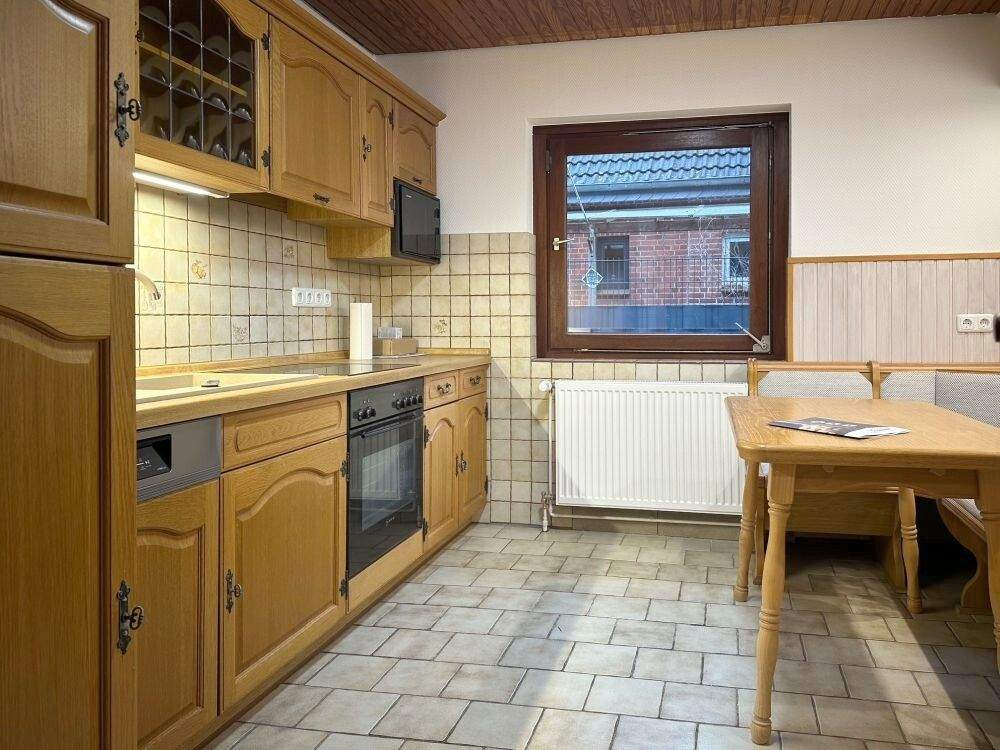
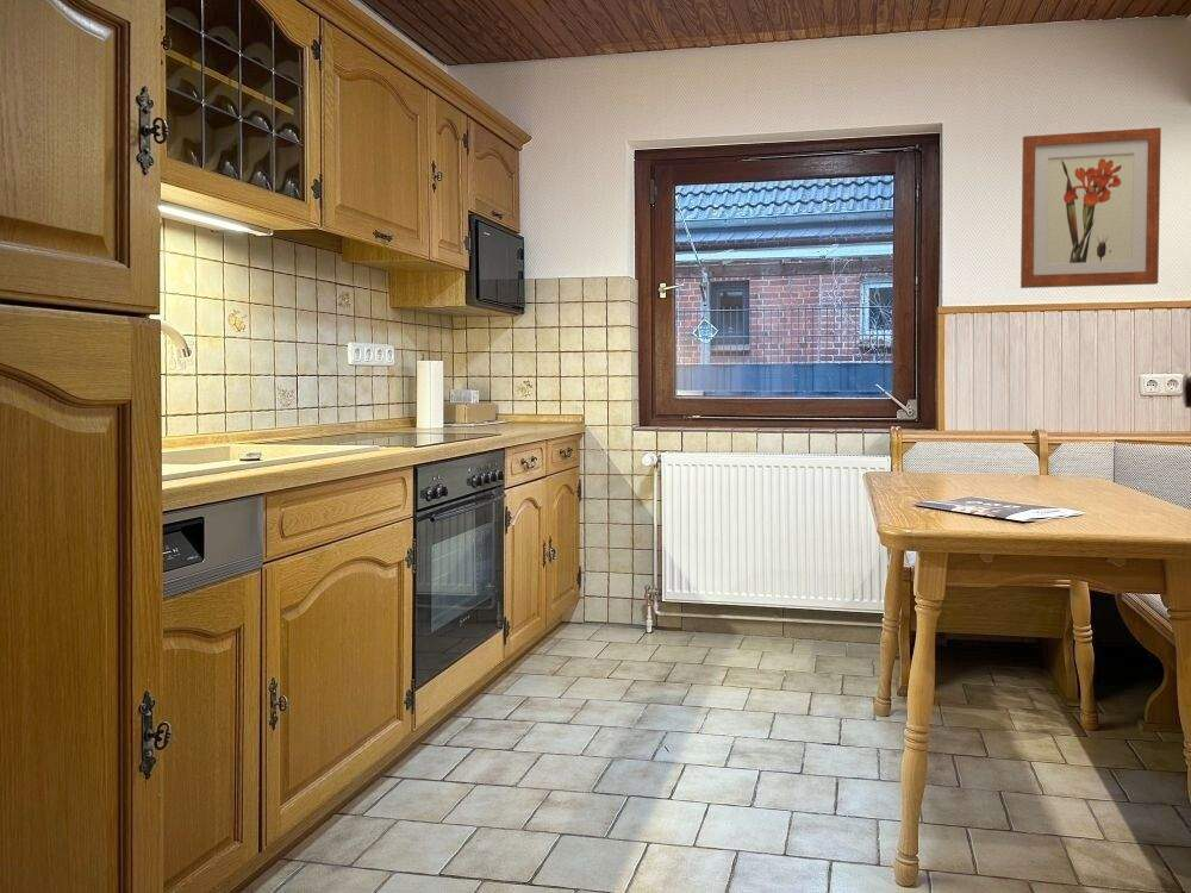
+ wall art [1019,126,1162,289]
